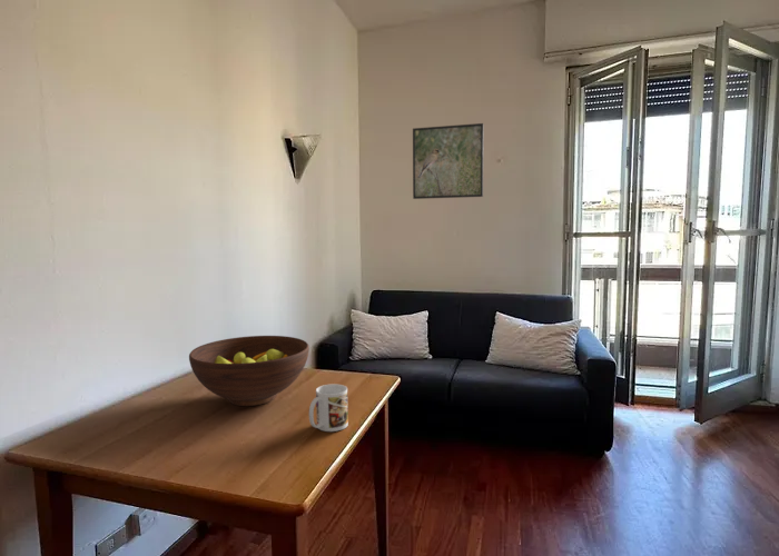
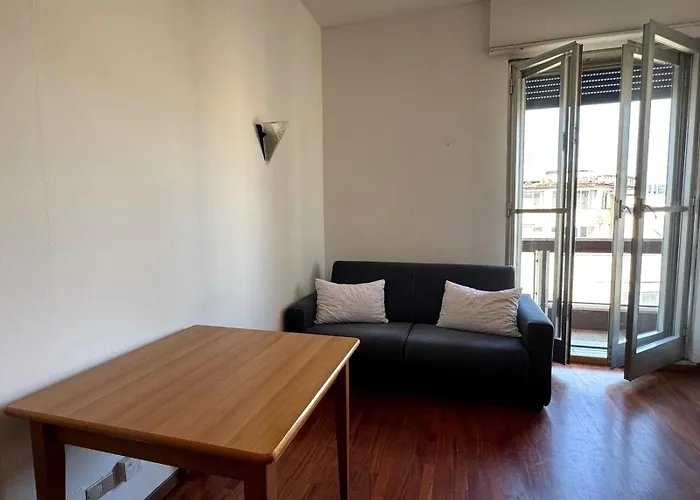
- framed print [412,122,485,200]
- mug [308,383,349,433]
- fruit bowl [188,335,310,407]
